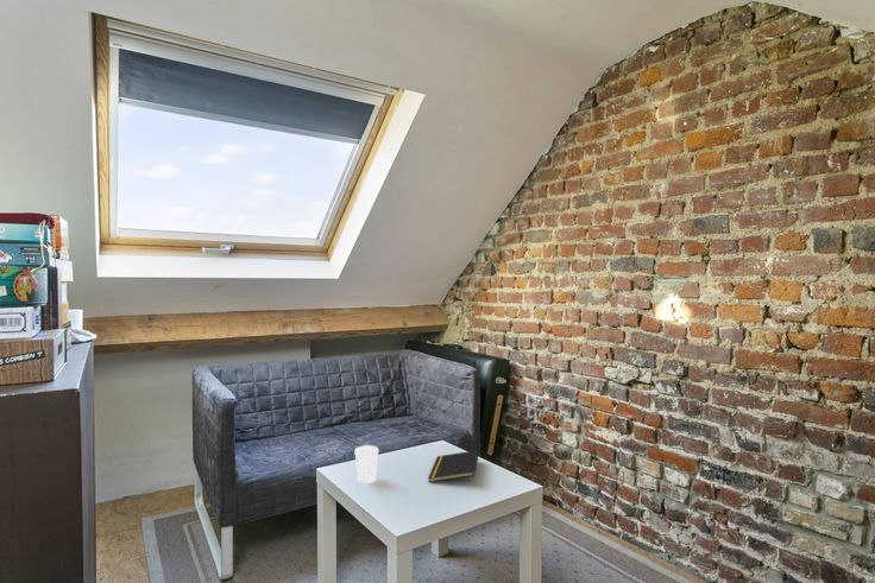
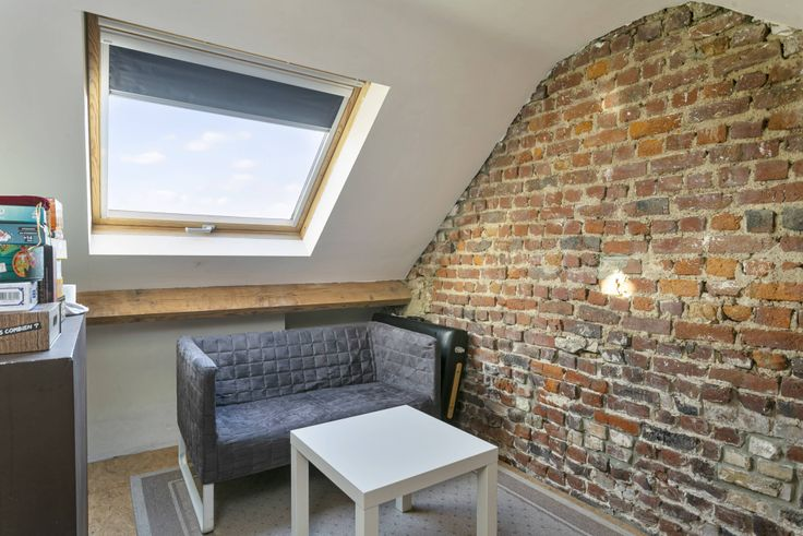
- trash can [353,444,379,483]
- notepad [427,449,480,483]
